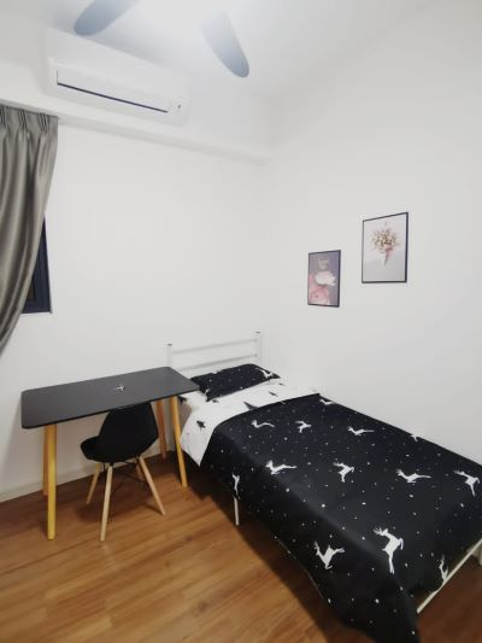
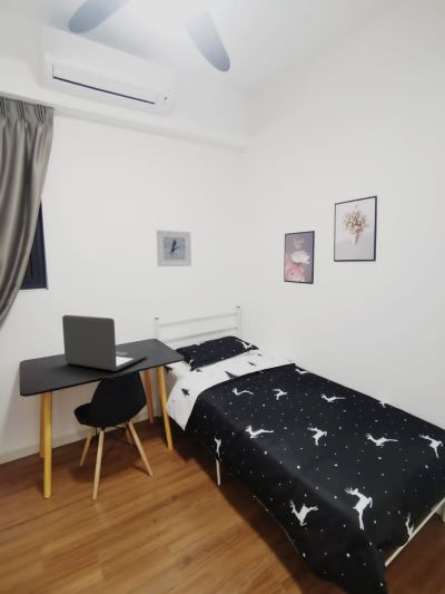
+ laptop [61,314,148,372]
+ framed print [156,228,192,267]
